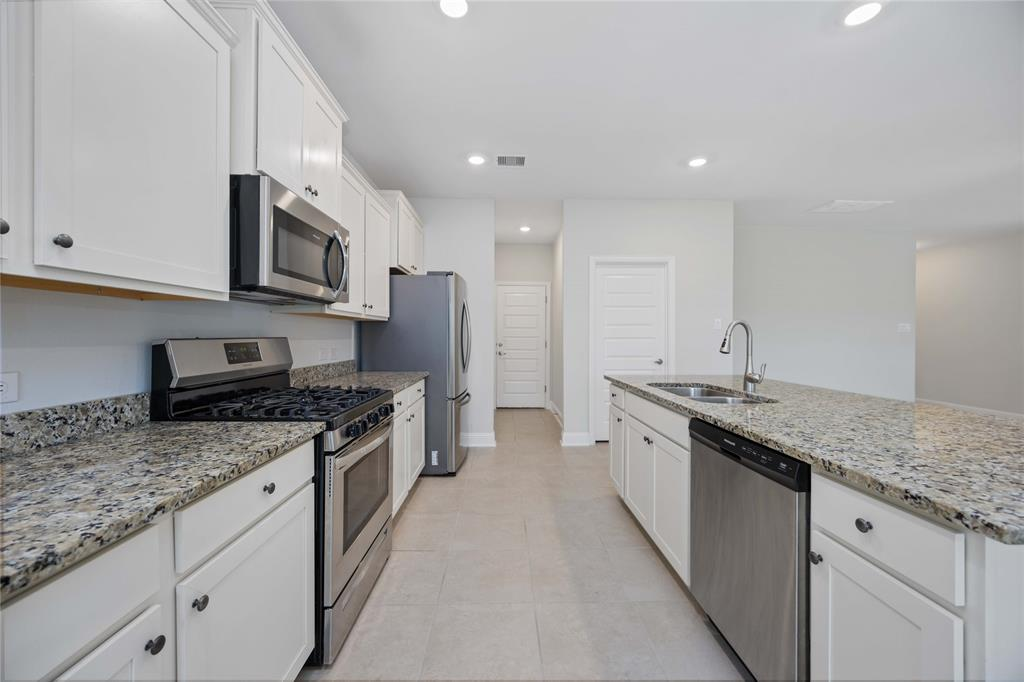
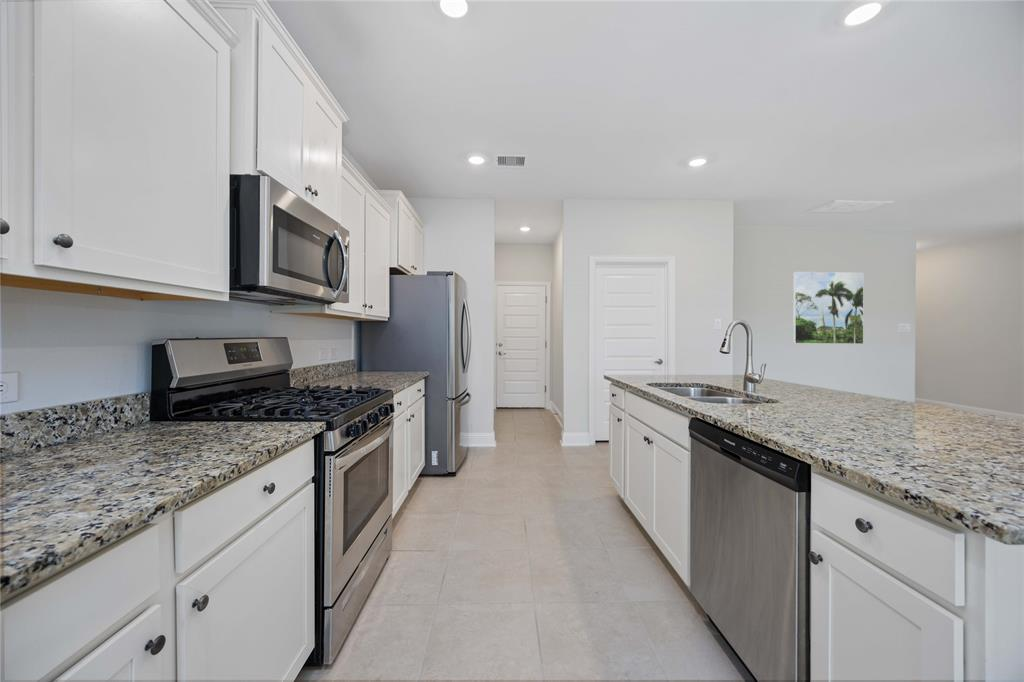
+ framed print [792,271,865,345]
